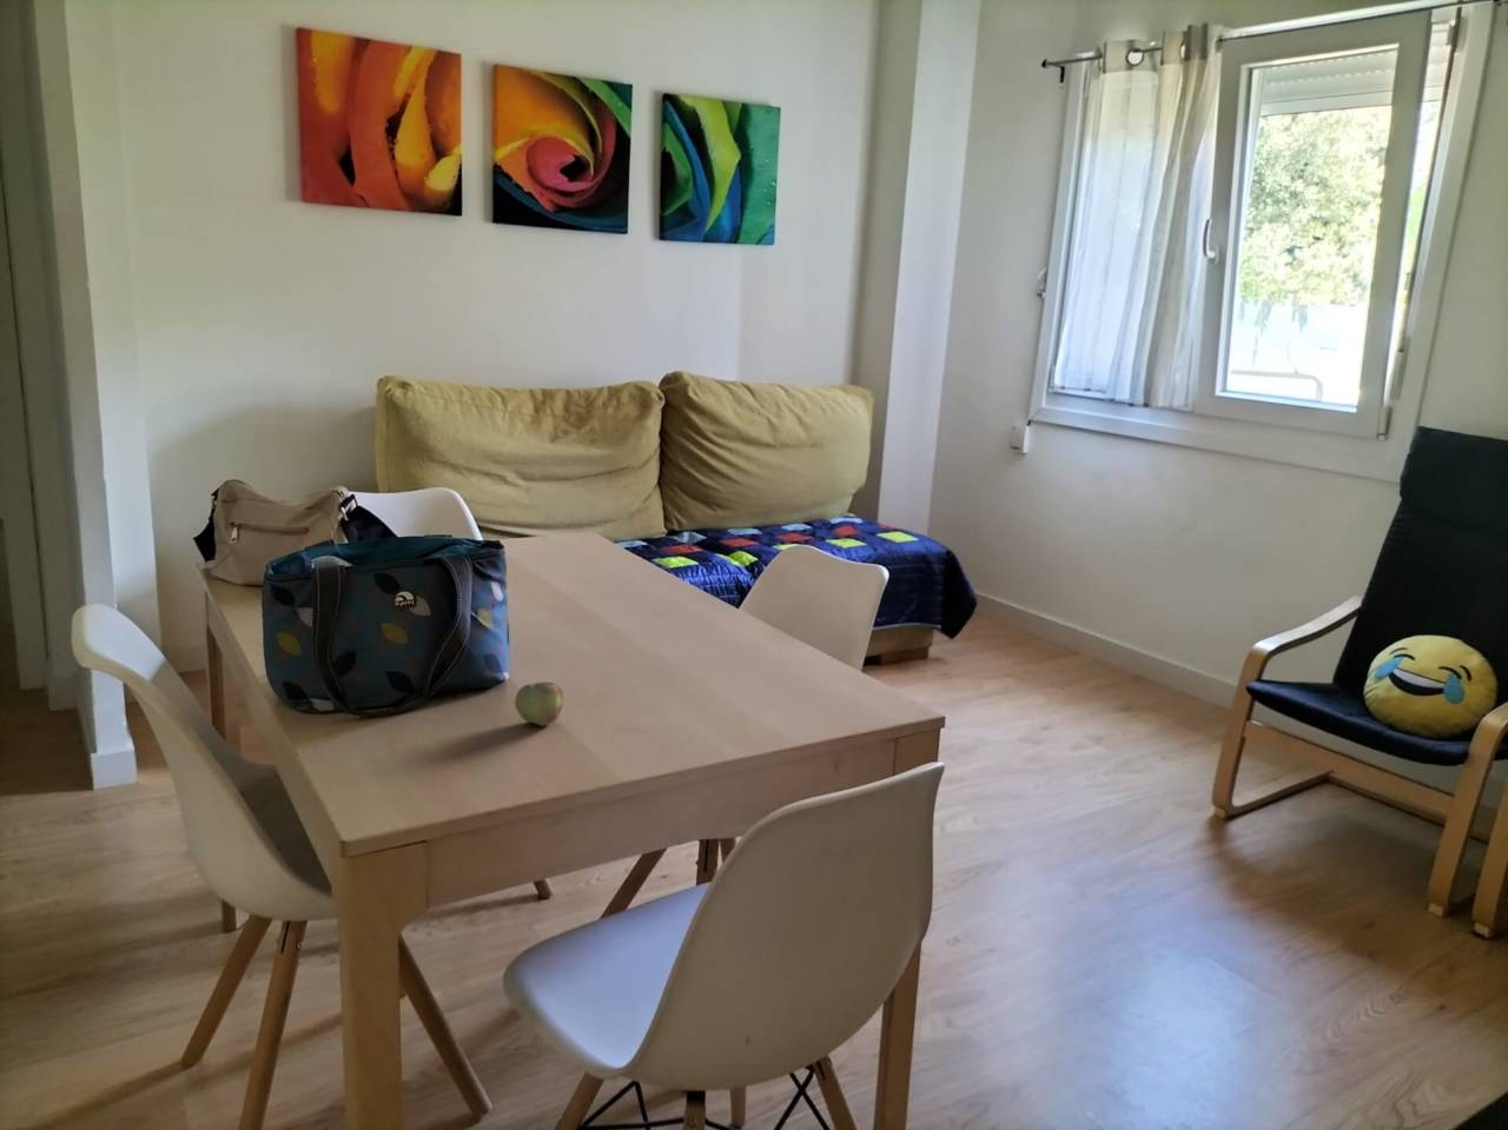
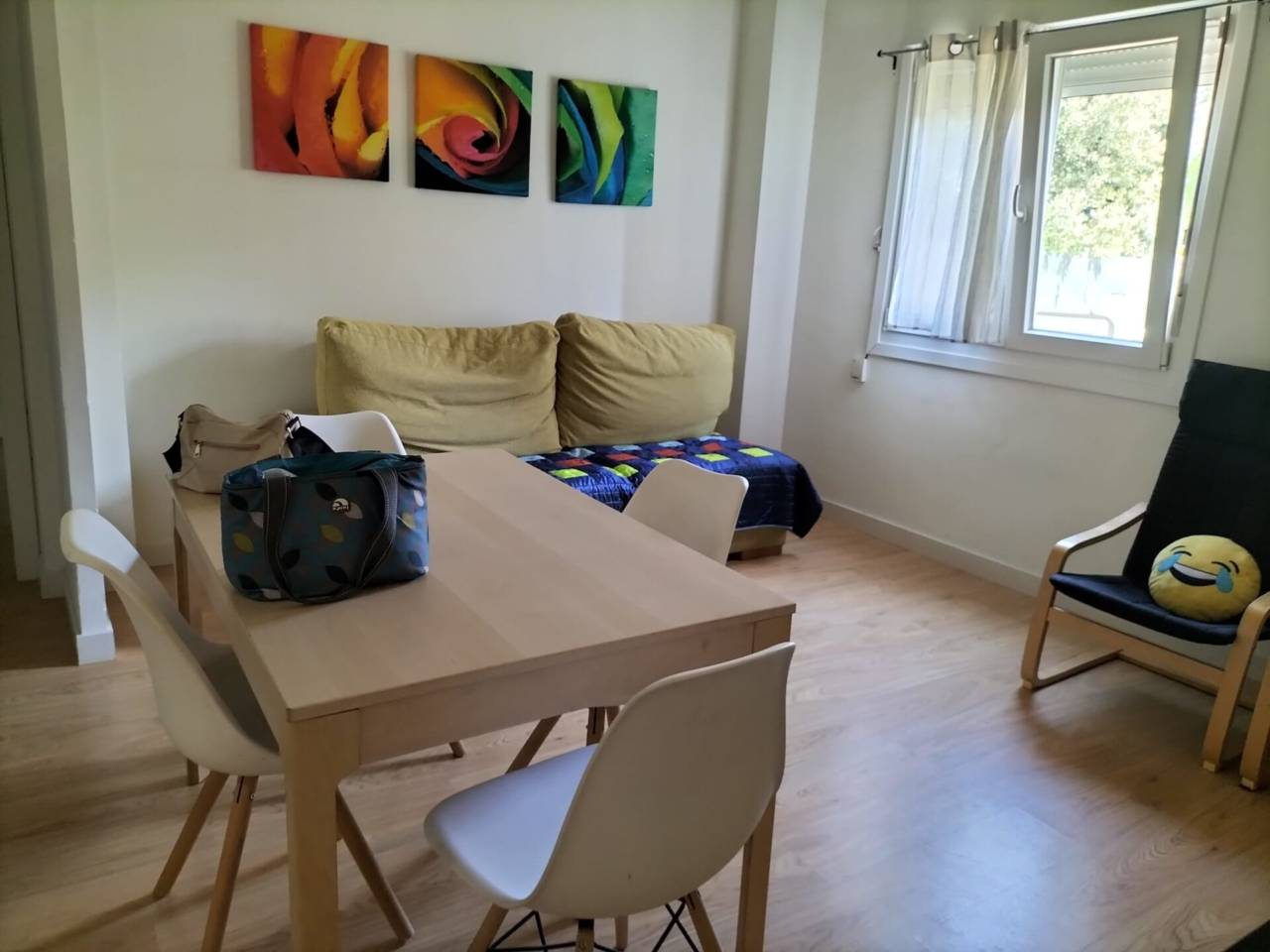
- apple [514,681,565,728]
